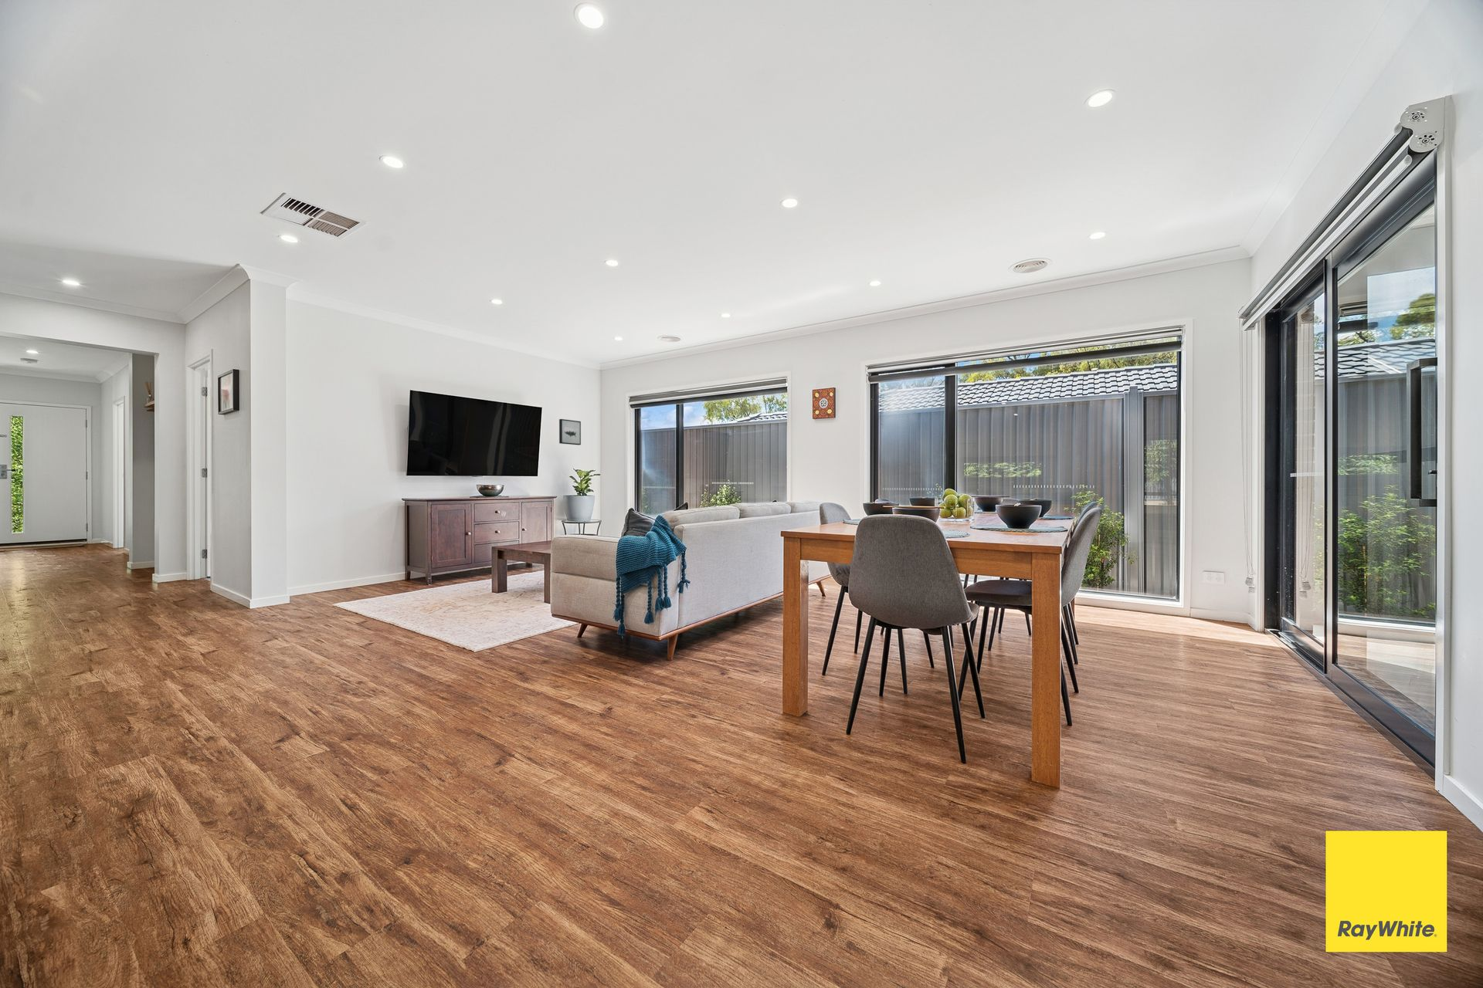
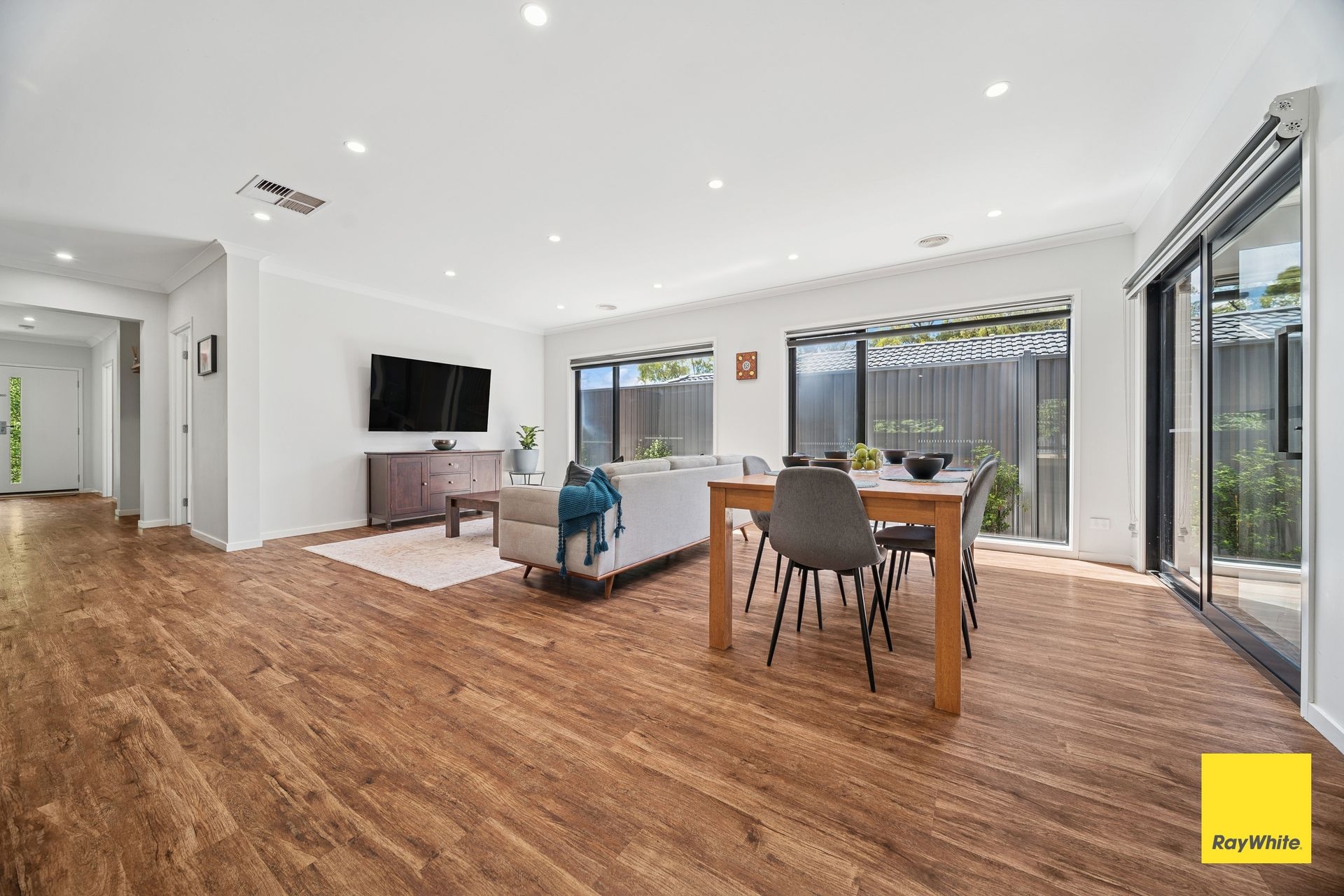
- wall art [558,418,582,447]
